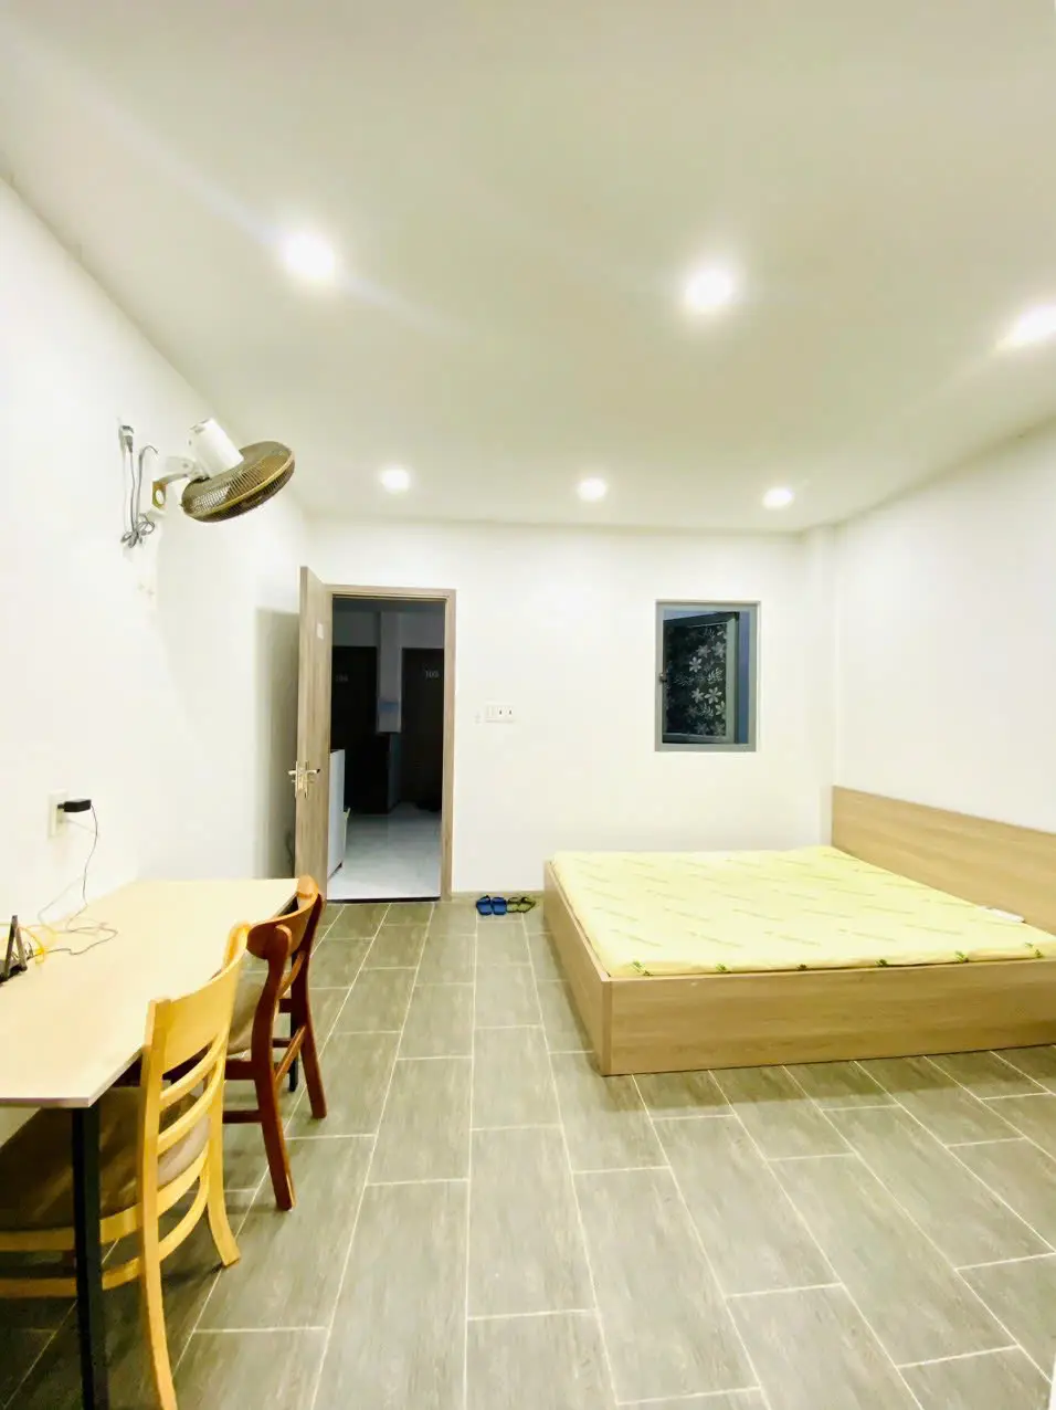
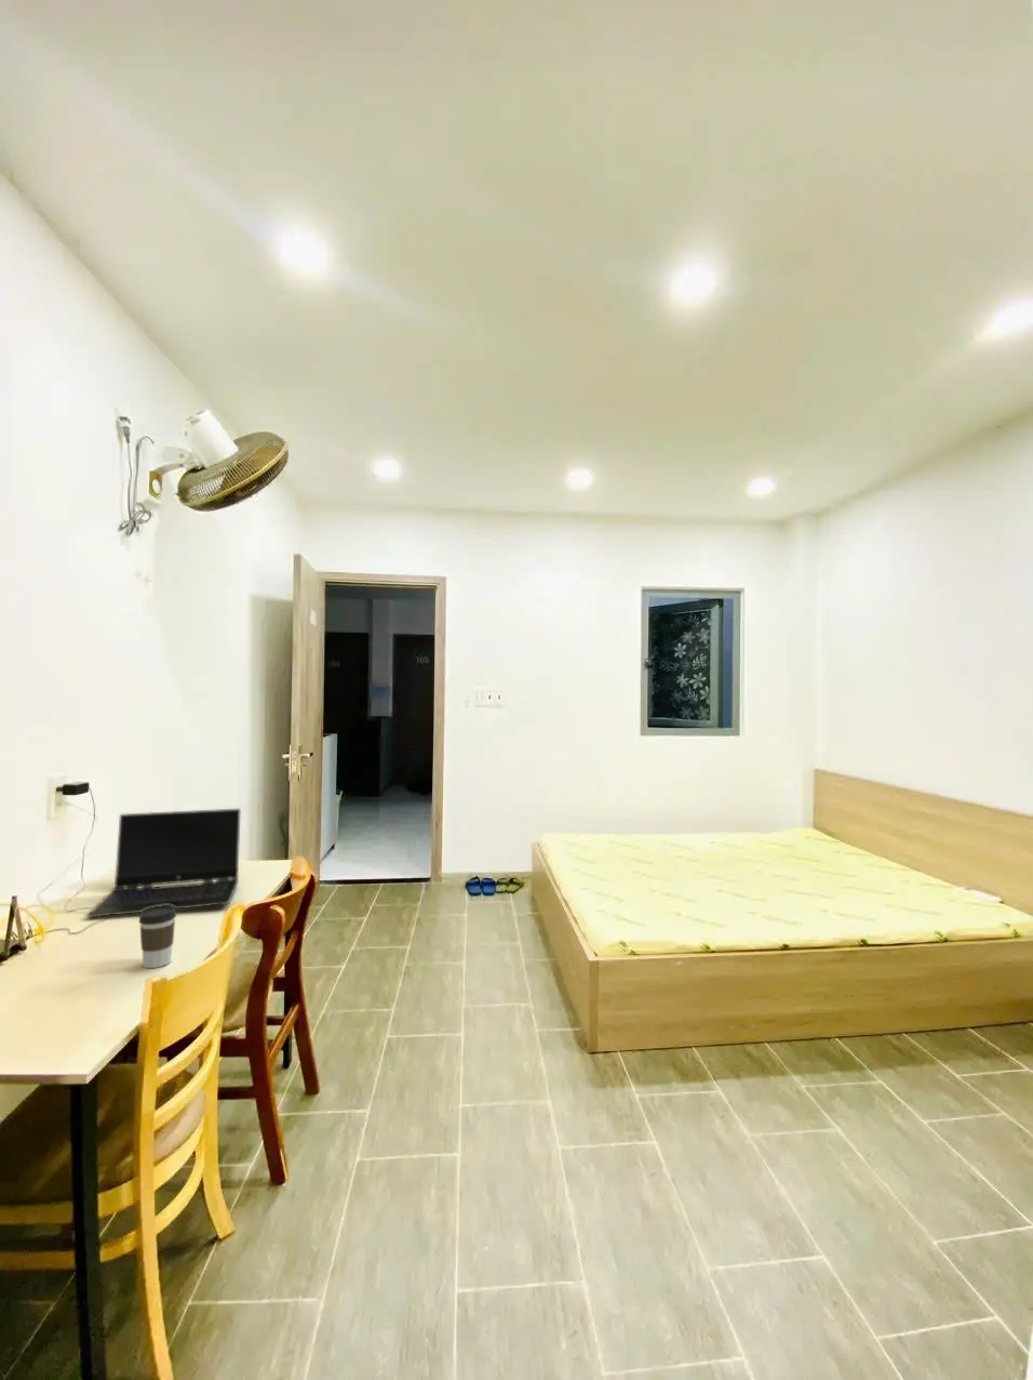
+ laptop computer [87,808,242,919]
+ coffee cup [138,906,177,968]
